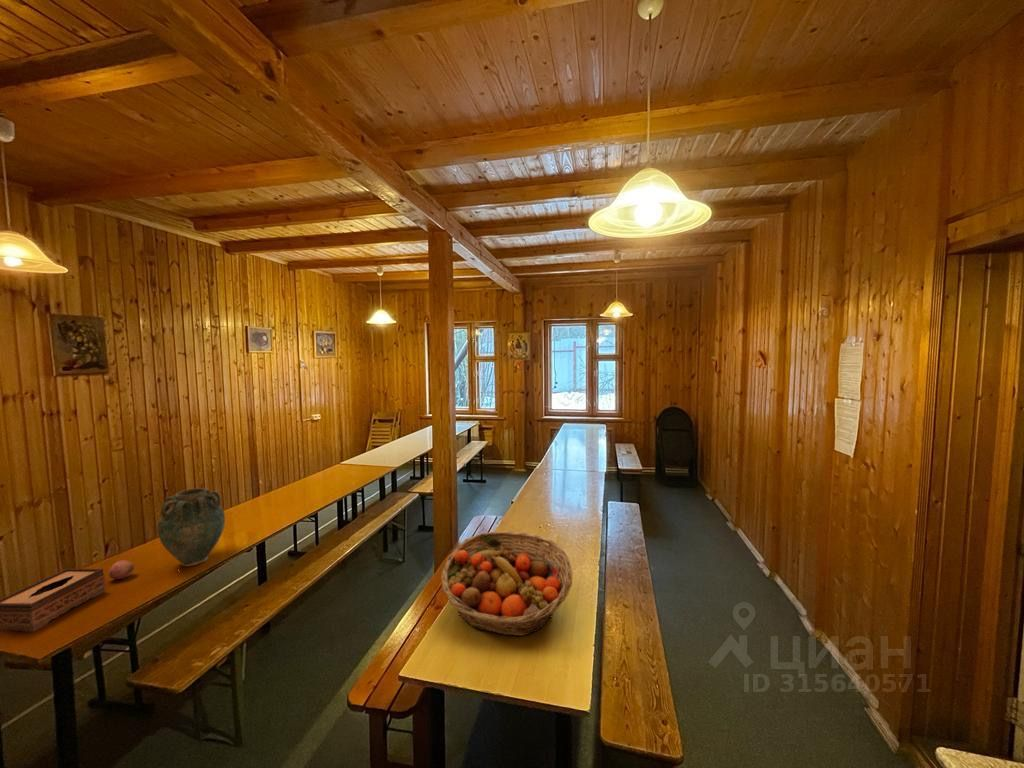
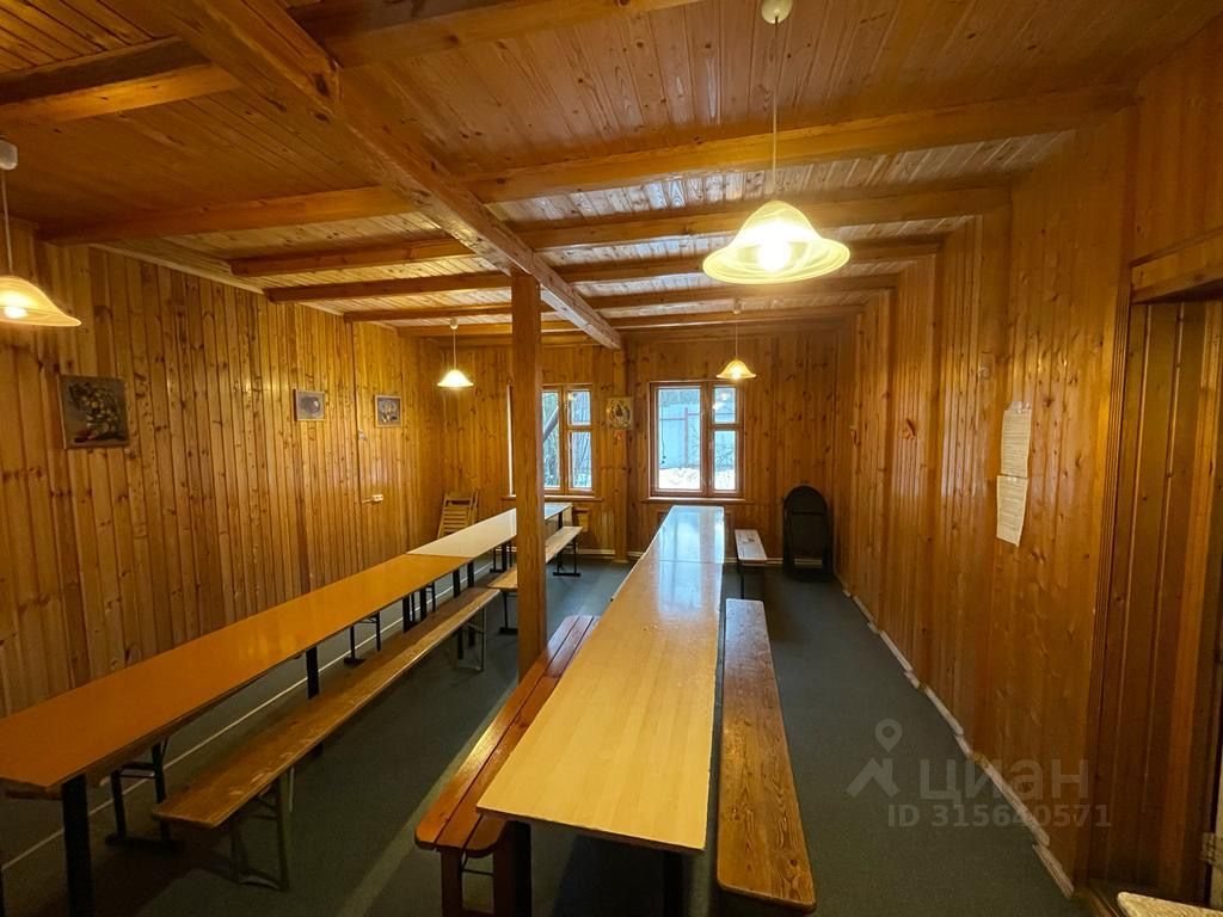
- tissue box [0,568,106,632]
- fruit basket [440,531,573,637]
- fruit [108,559,135,580]
- vase [156,487,226,568]
